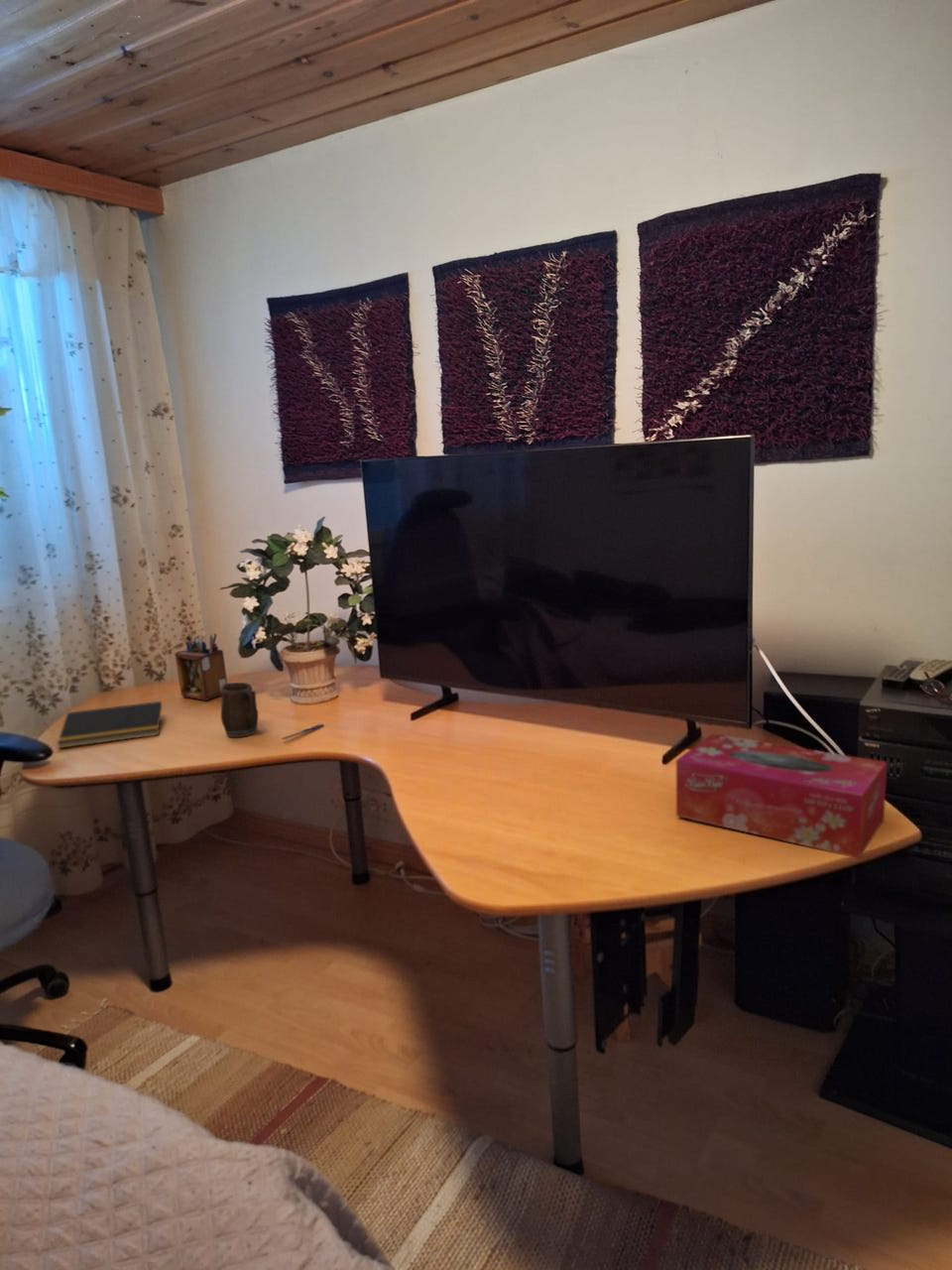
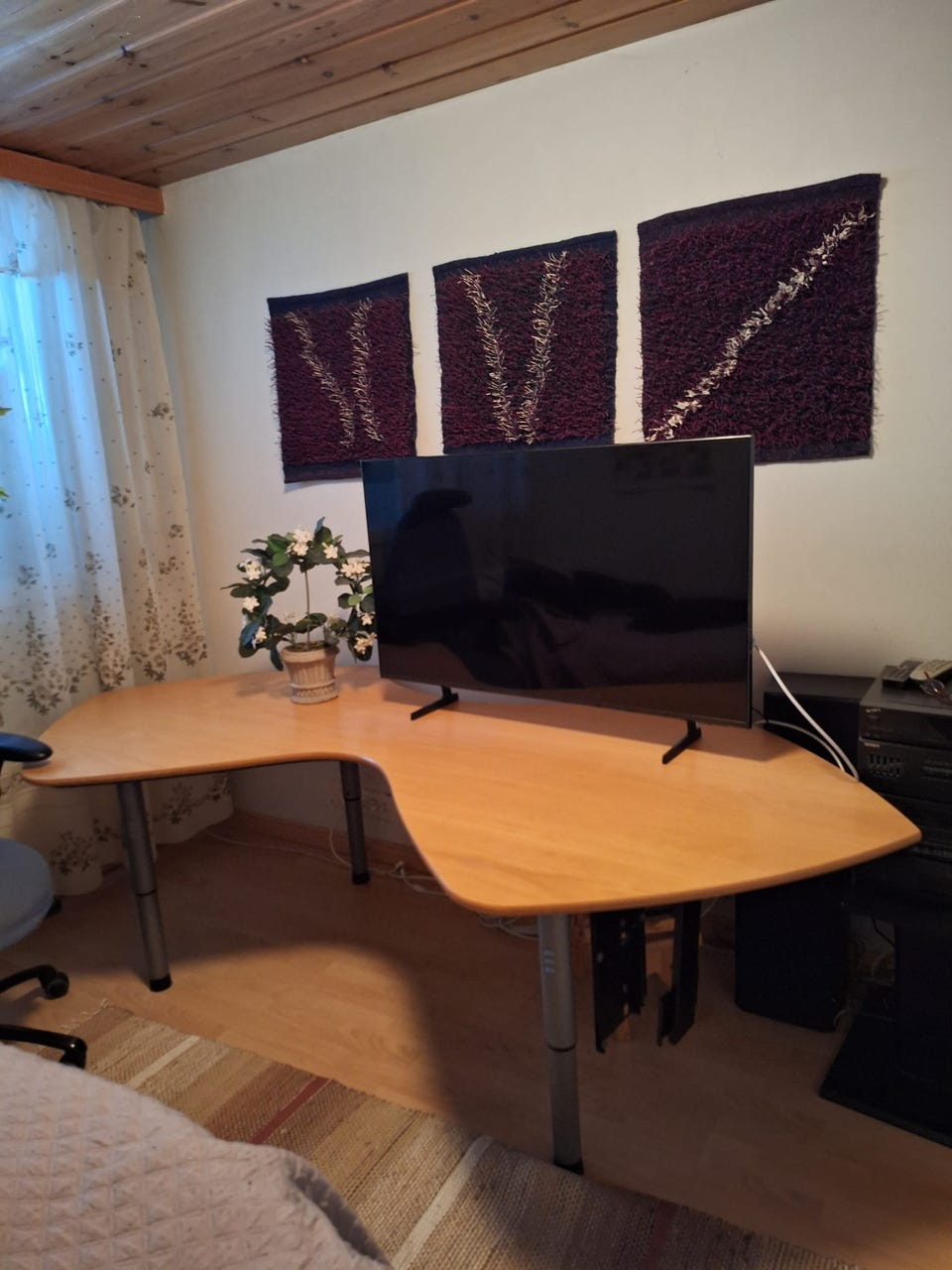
- desk organizer [174,633,228,701]
- tissue box [675,732,888,859]
- mug [220,682,260,738]
- notepad [57,700,163,749]
- pen [281,722,326,741]
